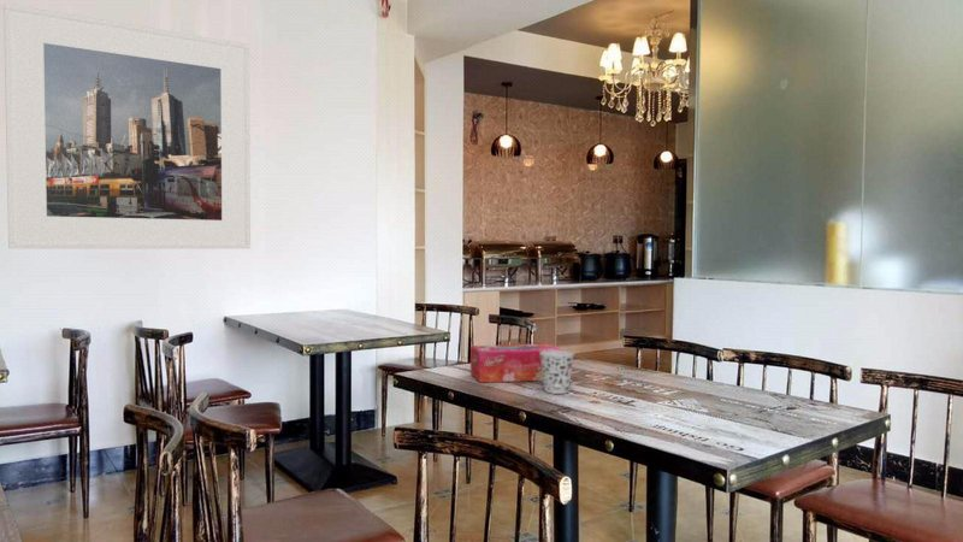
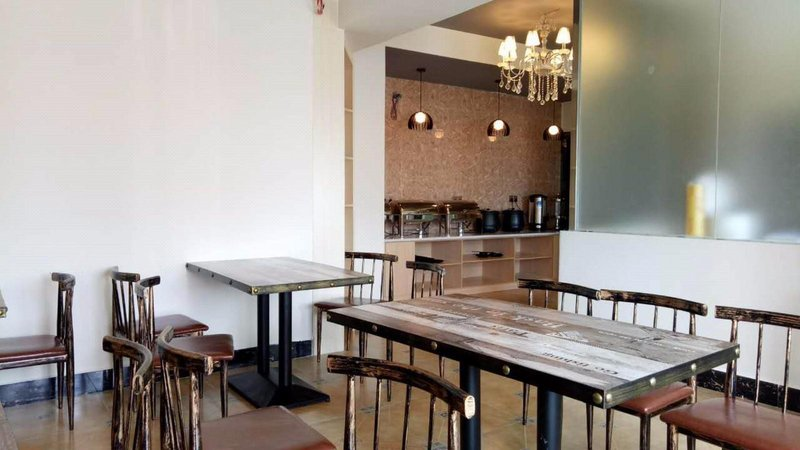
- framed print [2,2,252,249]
- cup [540,349,575,395]
- tissue box [469,343,563,383]
